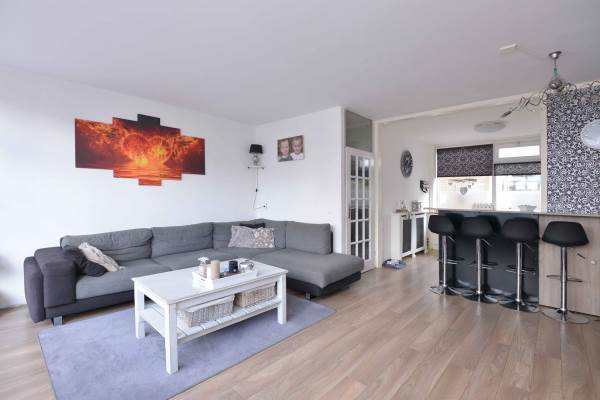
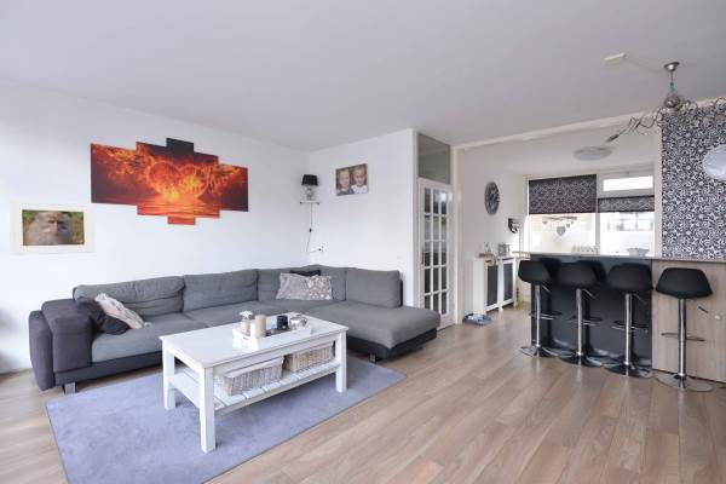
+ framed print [7,198,96,257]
